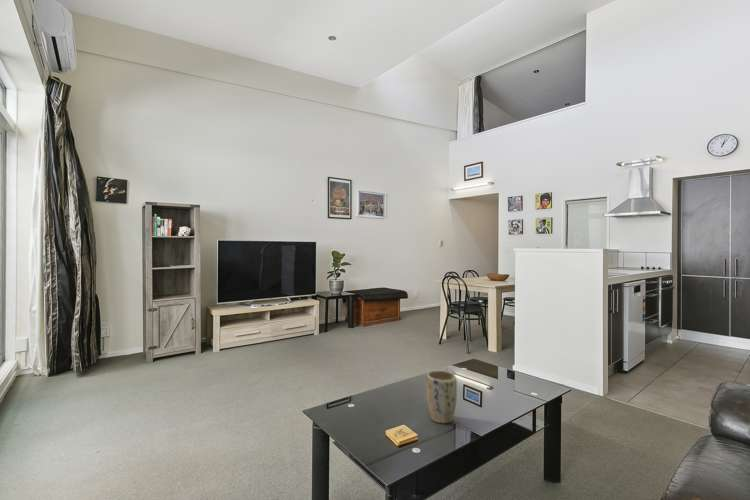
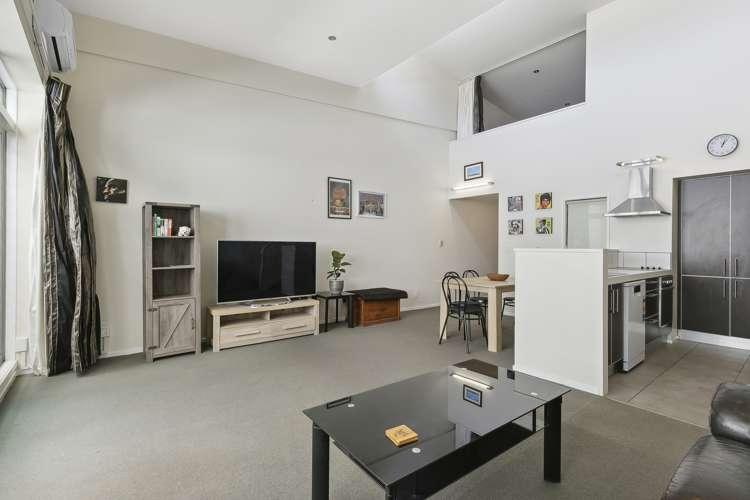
- plant pot [426,370,458,424]
